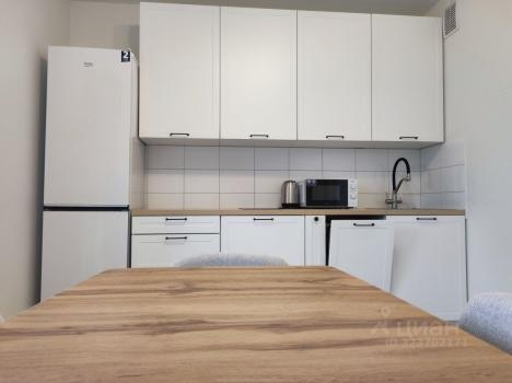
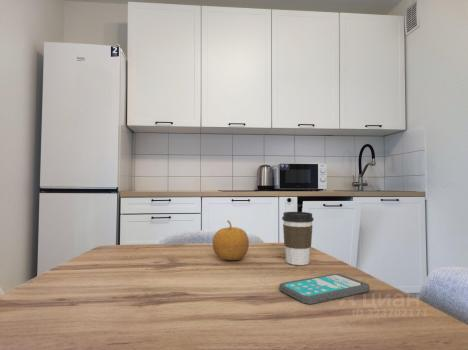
+ fruit [212,219,250,261]
+ smartphone [279,273,371,305]
+ coffee cup [281,211,315,266]
